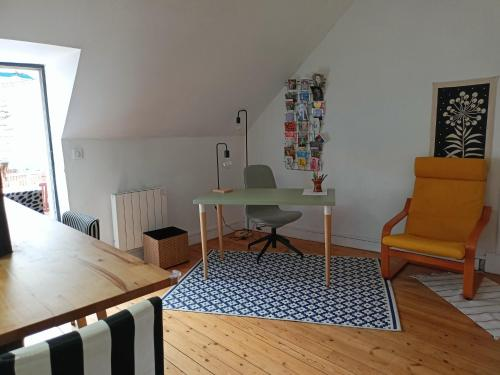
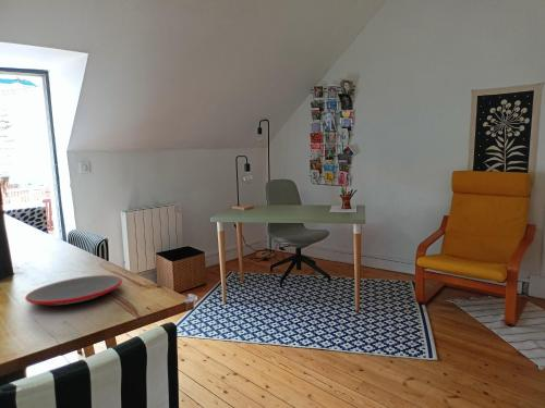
+ plate [24,274,123,306]
